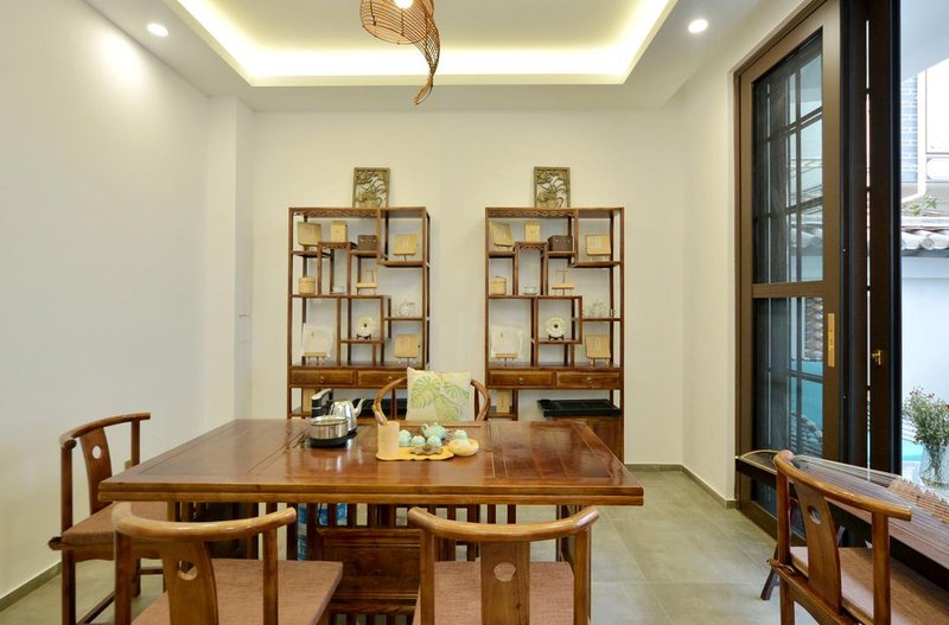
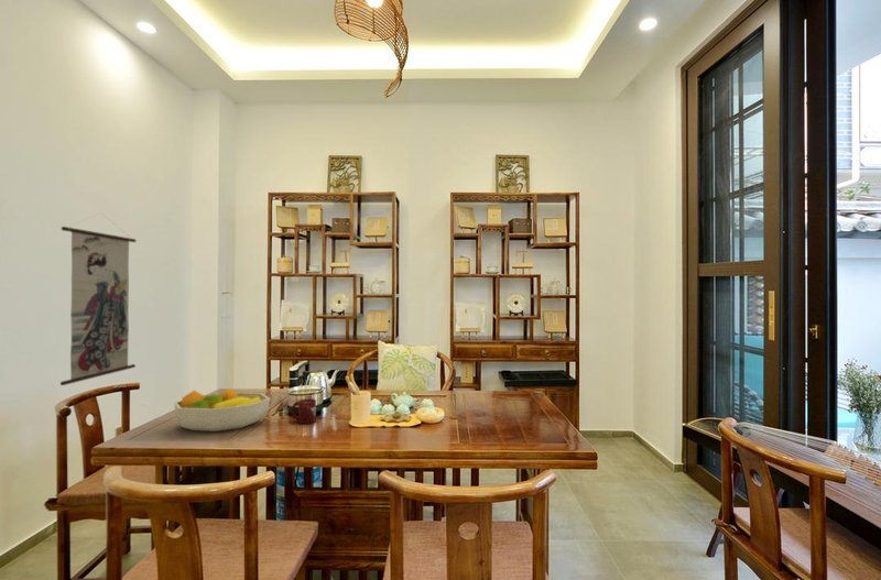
+ fruit bowl [173,387,271,433]
+ wall scroll [59,211,138,386]
+ cup [290,397,317,425]
